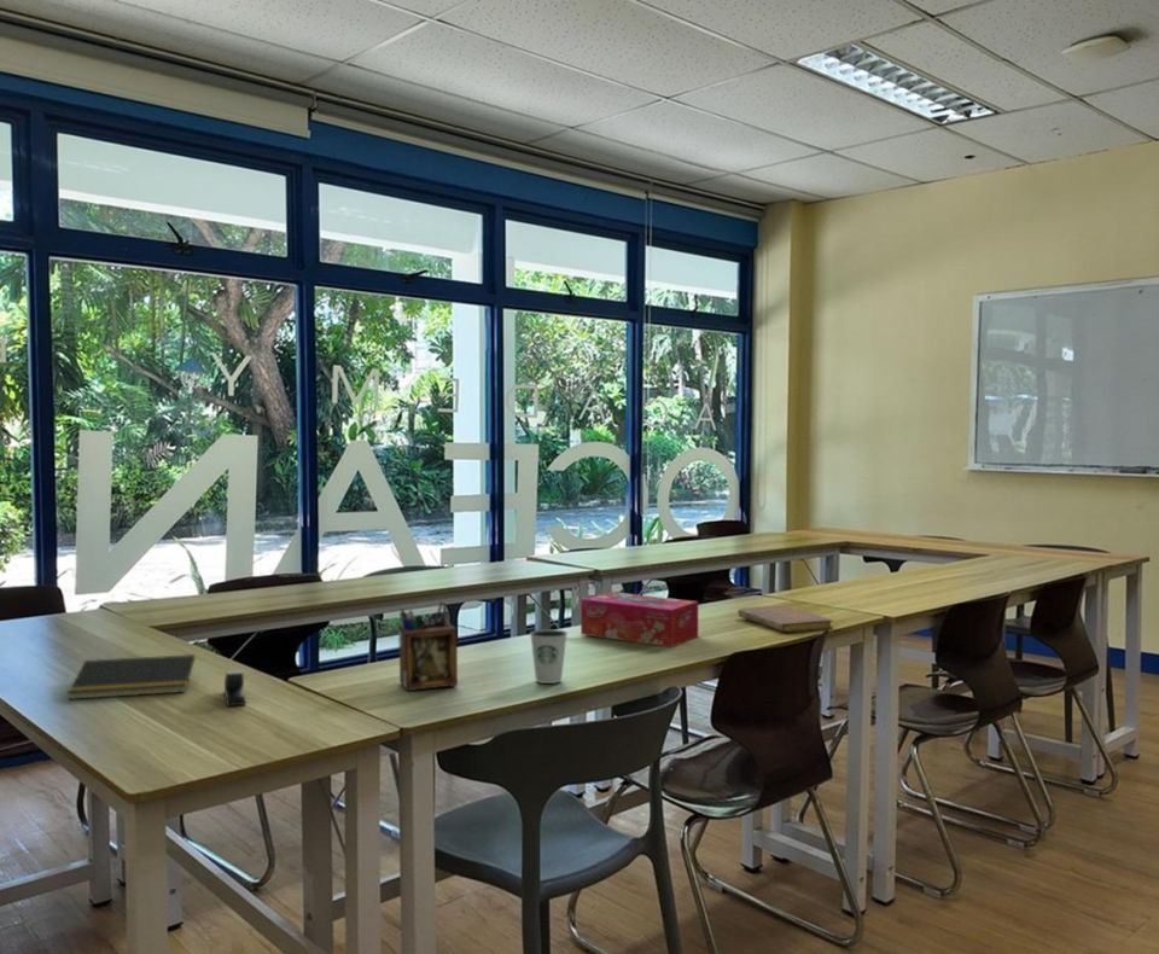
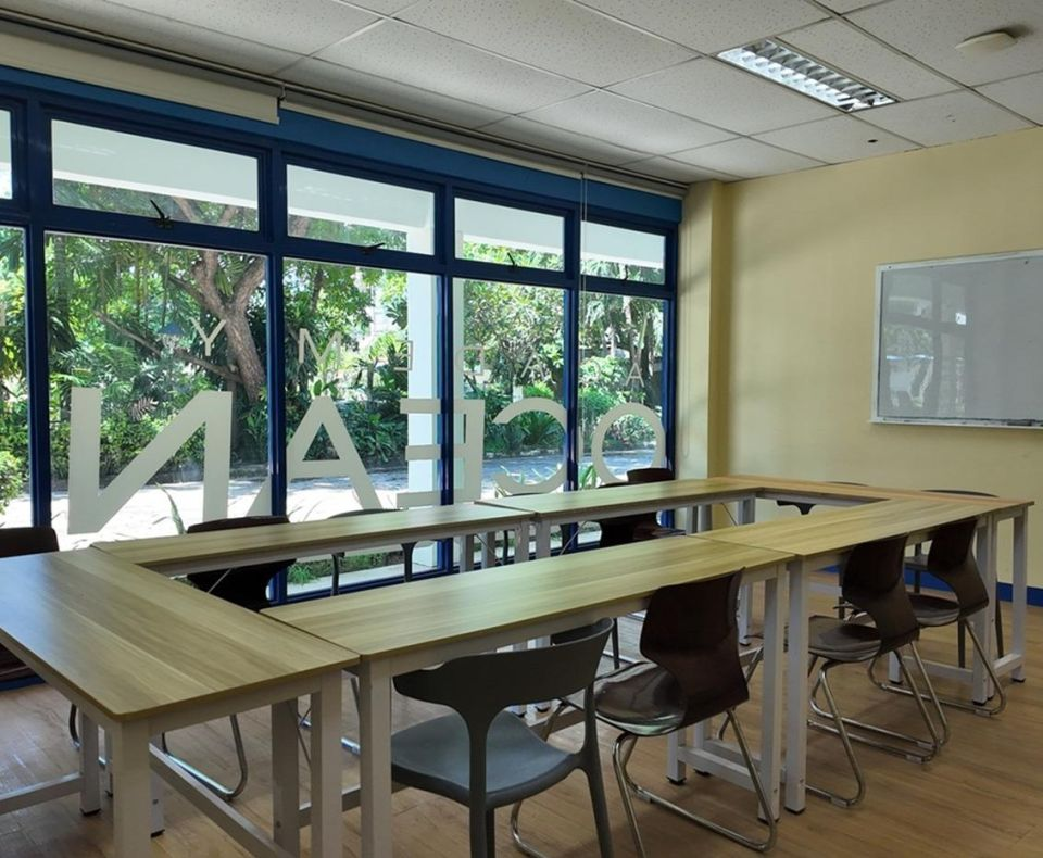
- desk organizer [397,600,459,692]
- notepad [66,653,196,700]
- stapler [223,669,246,708]
- dixie cup [529,628,569,685]
- notebook [736,605,834,634]
- tissue box [580,591,699,648]
